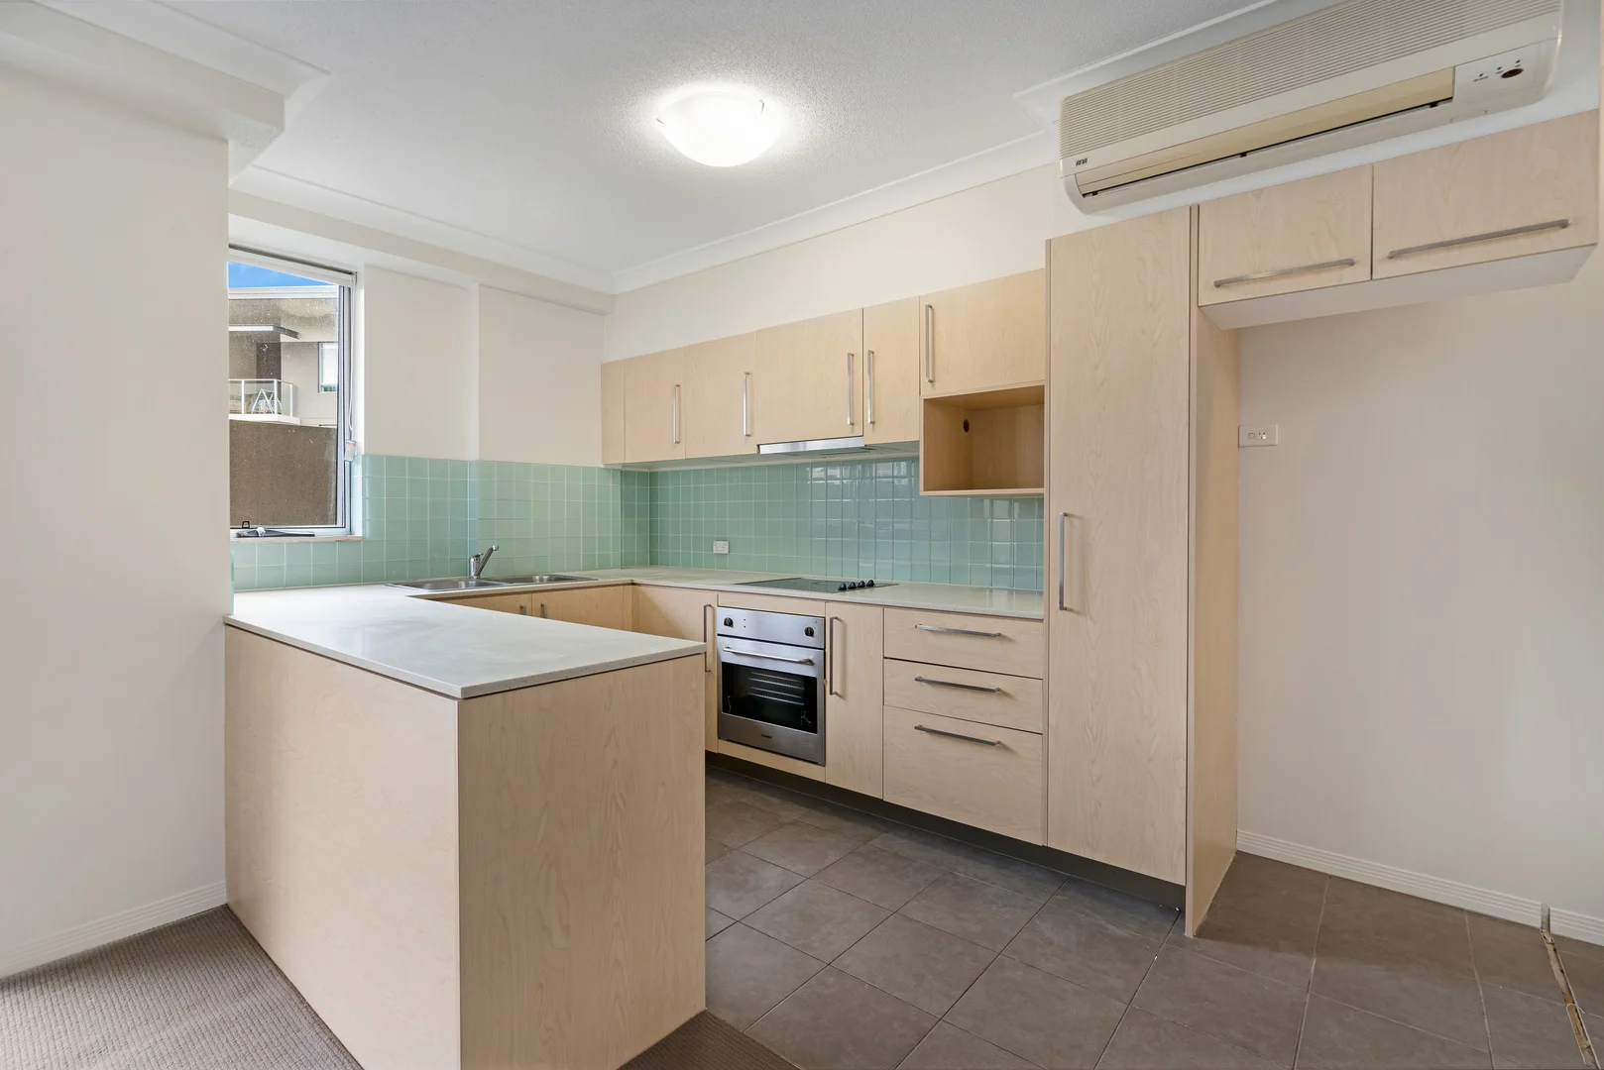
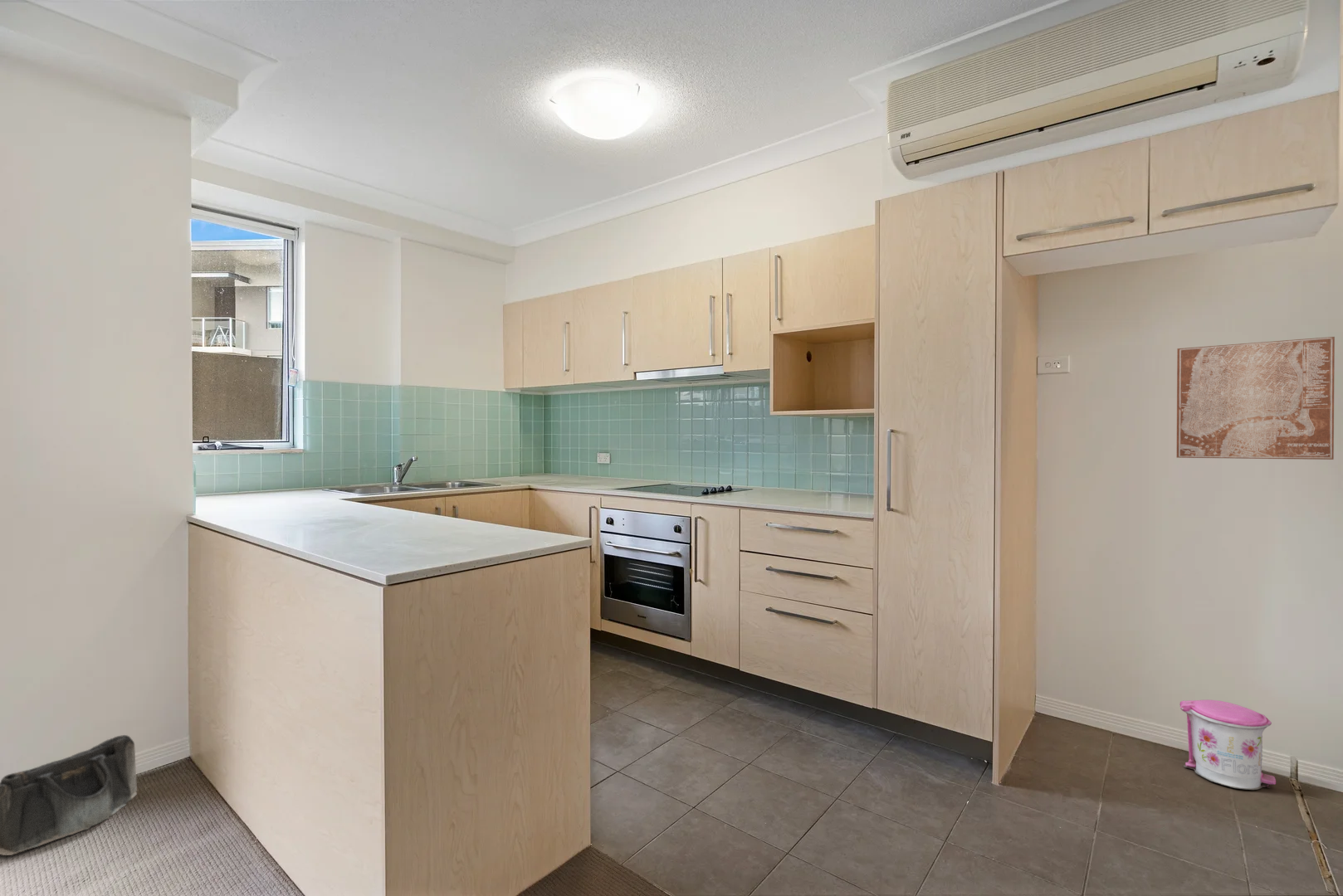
+ wall art [1176,336,1336,460]
+ saddlebag [0,734,138,856]
+ trash can [1179,699,1277,791]
